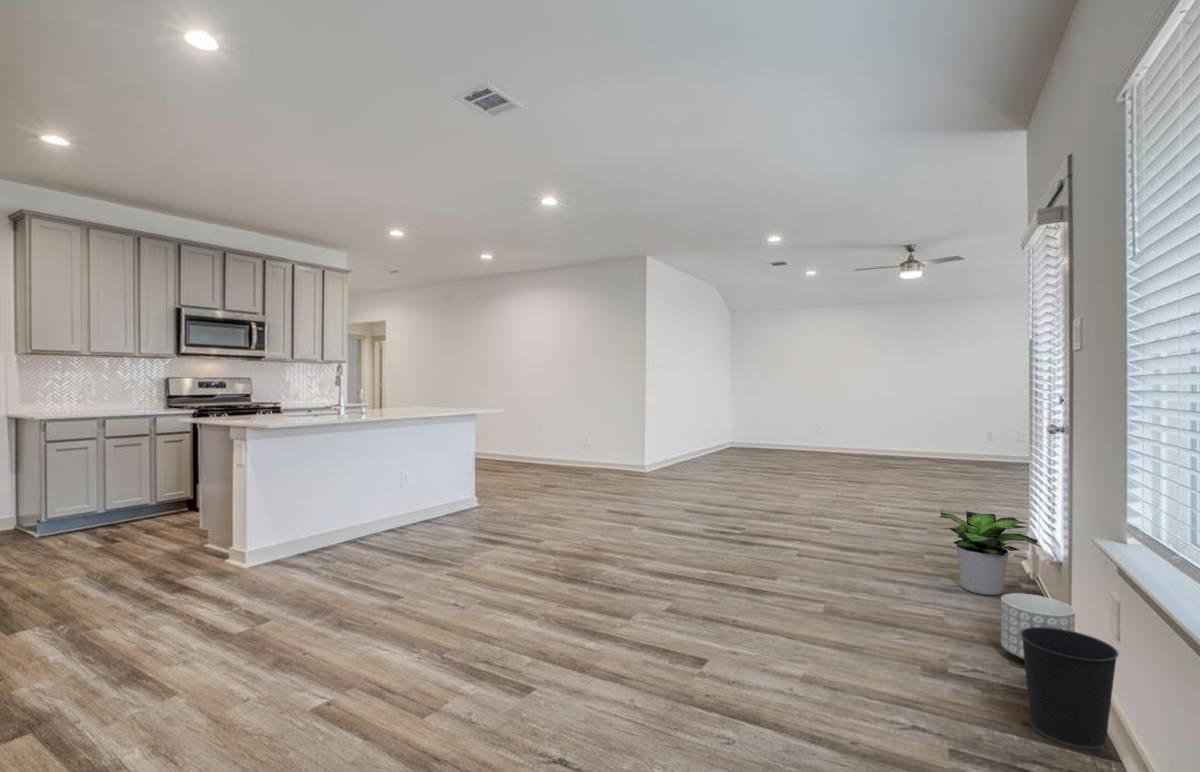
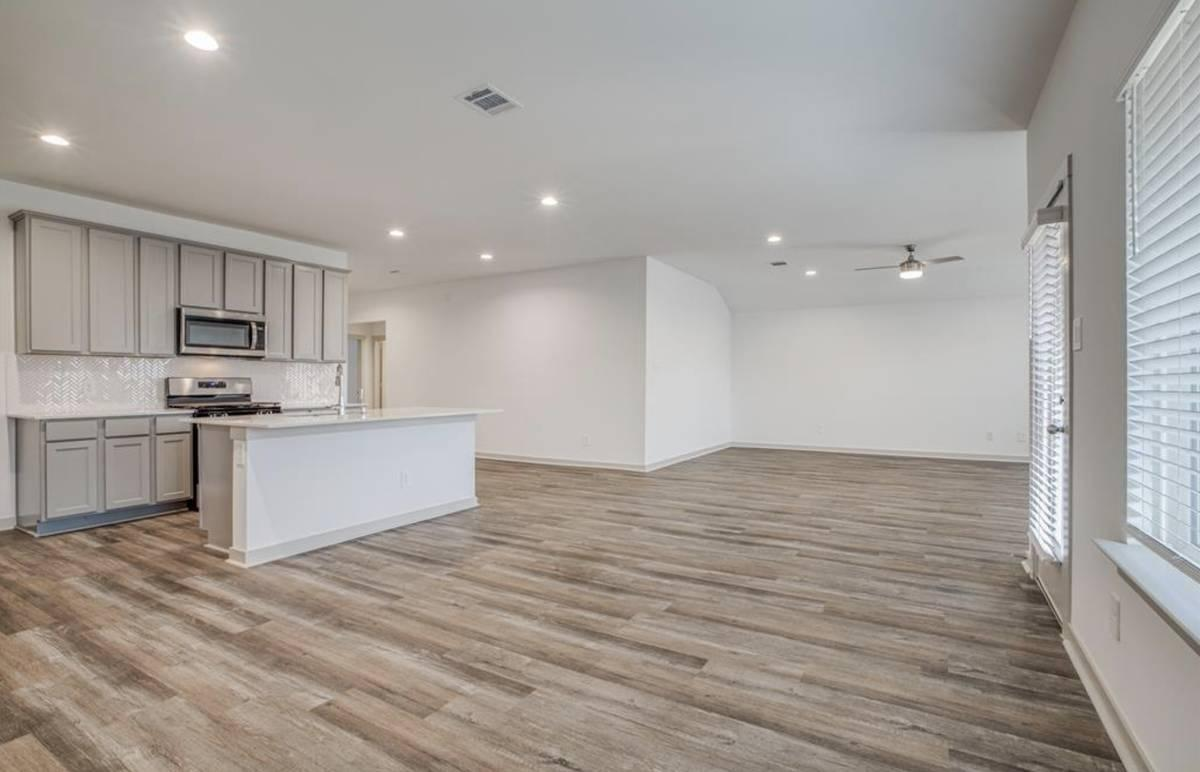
- wastebasket [1020,627,1120,751]
- potted plant [938,510,1042,596]
- planter [1000,592,1076,661]
